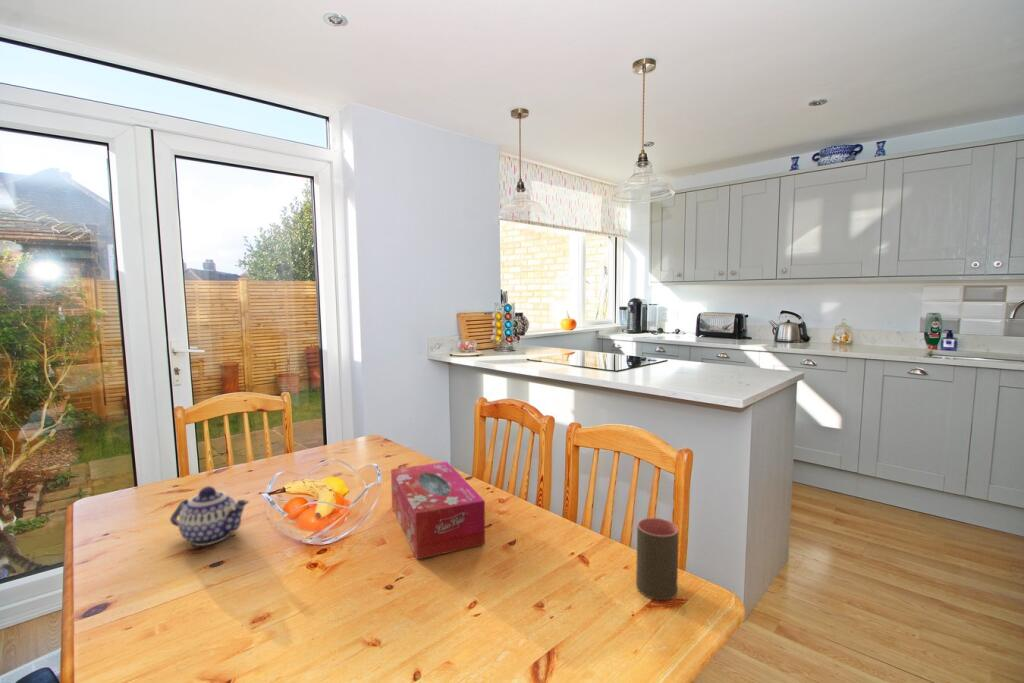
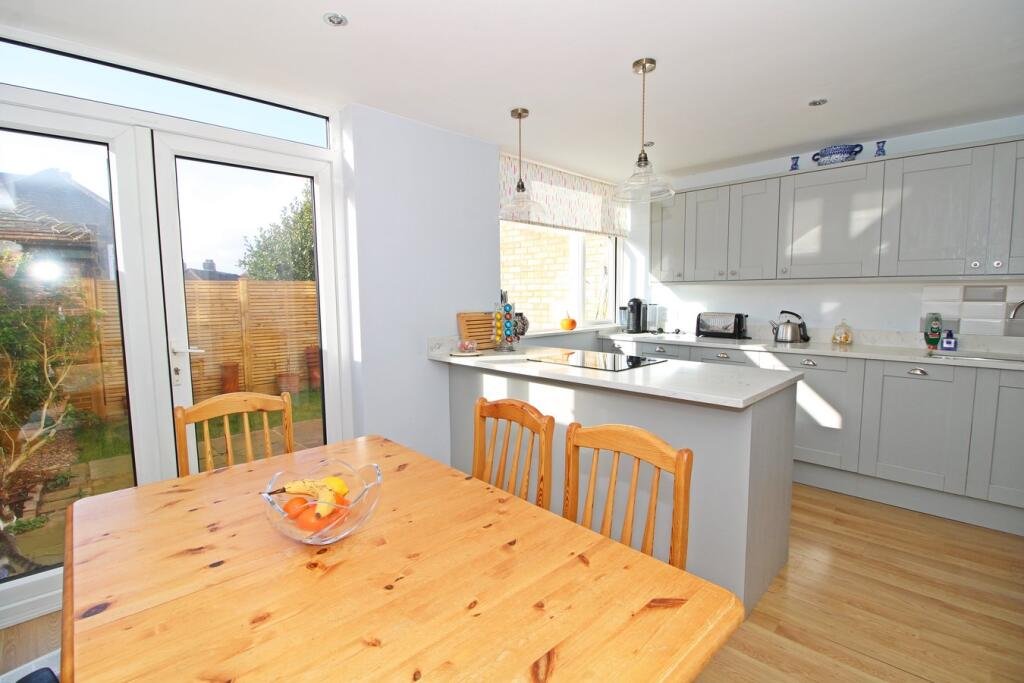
- teapot [169,485,250,547]
- tissue box [390,461,486,560]
- cup [635,517,680,601]
